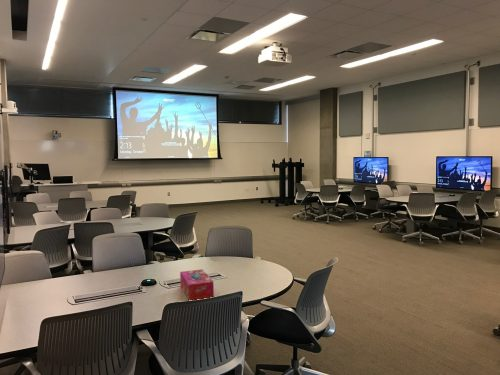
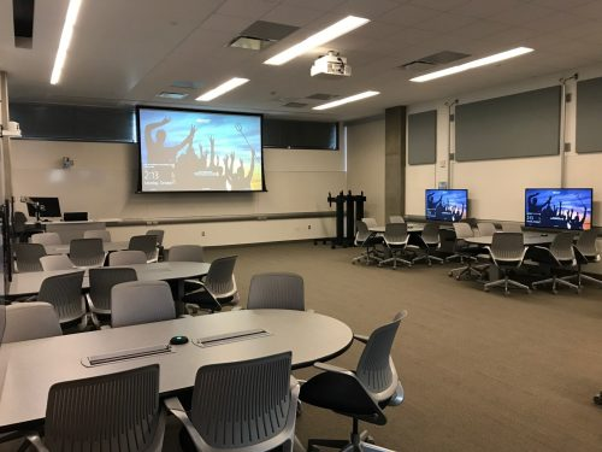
- tissue box [179,268,215,301]
